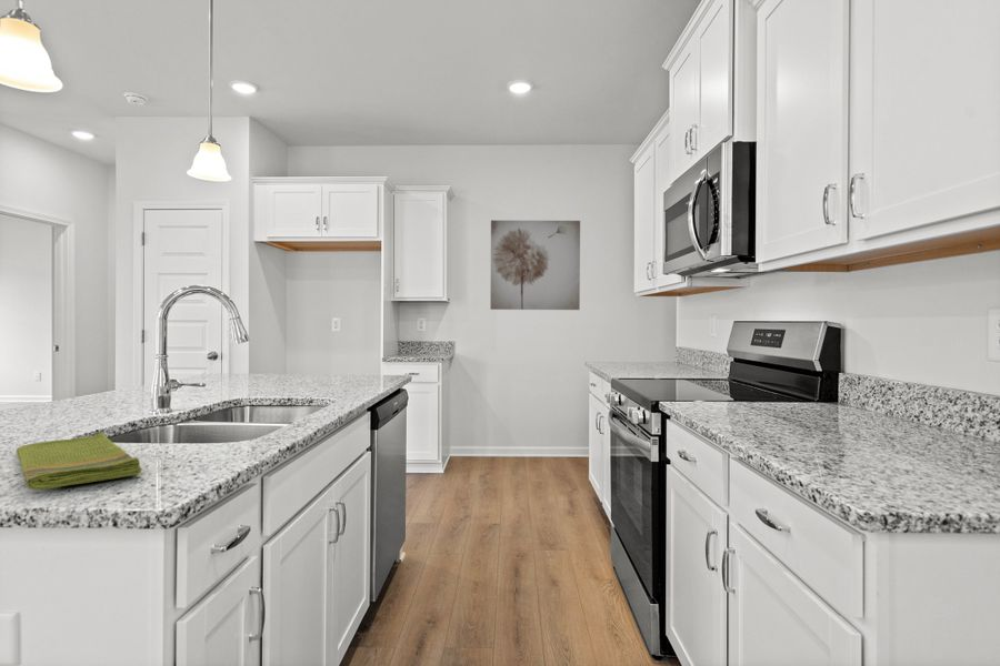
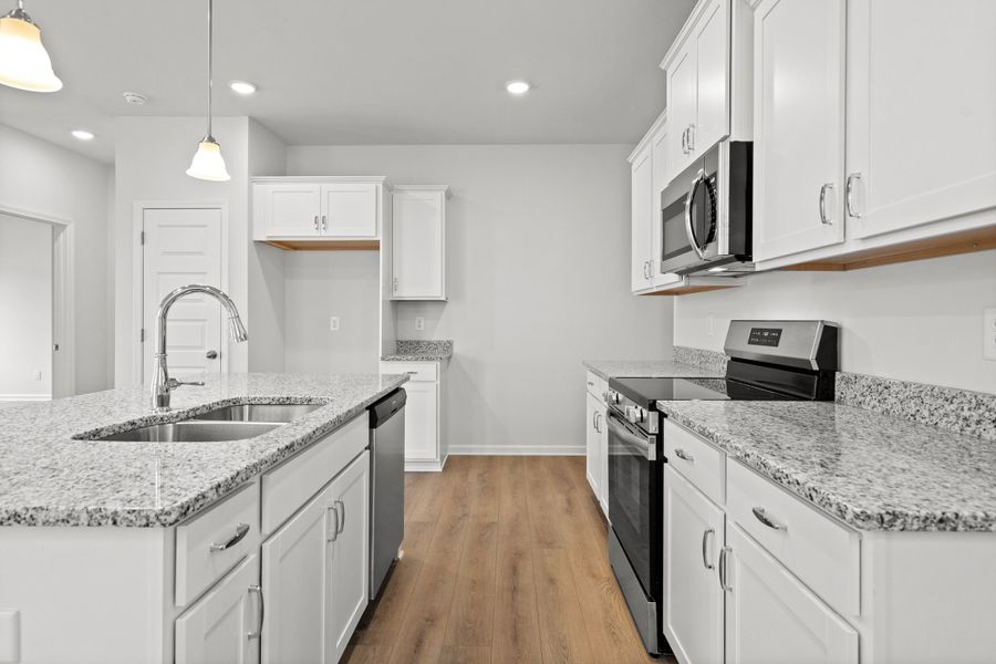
- dish towel [16,431,142,491]
- wall art [489,219,581,311]
